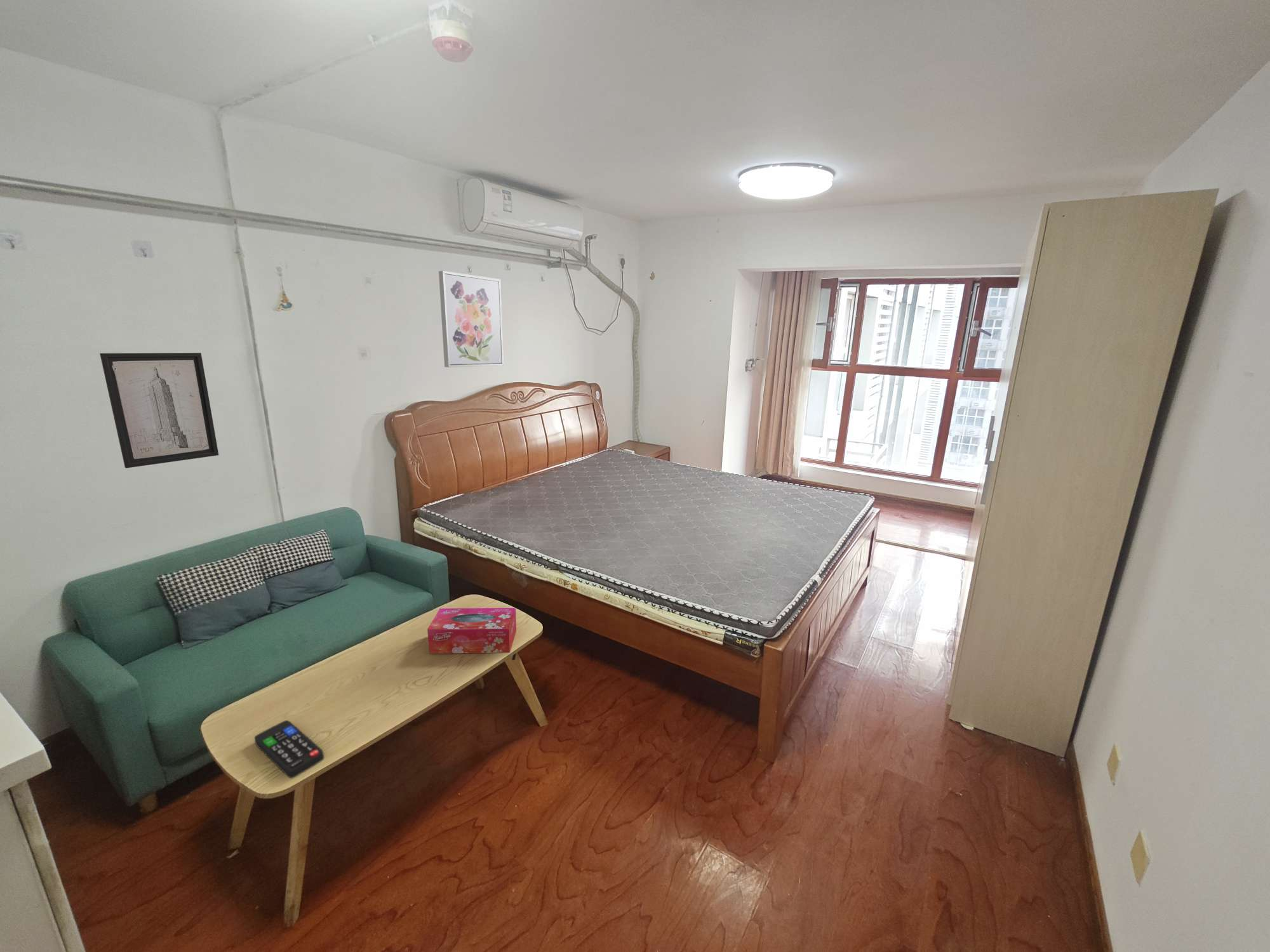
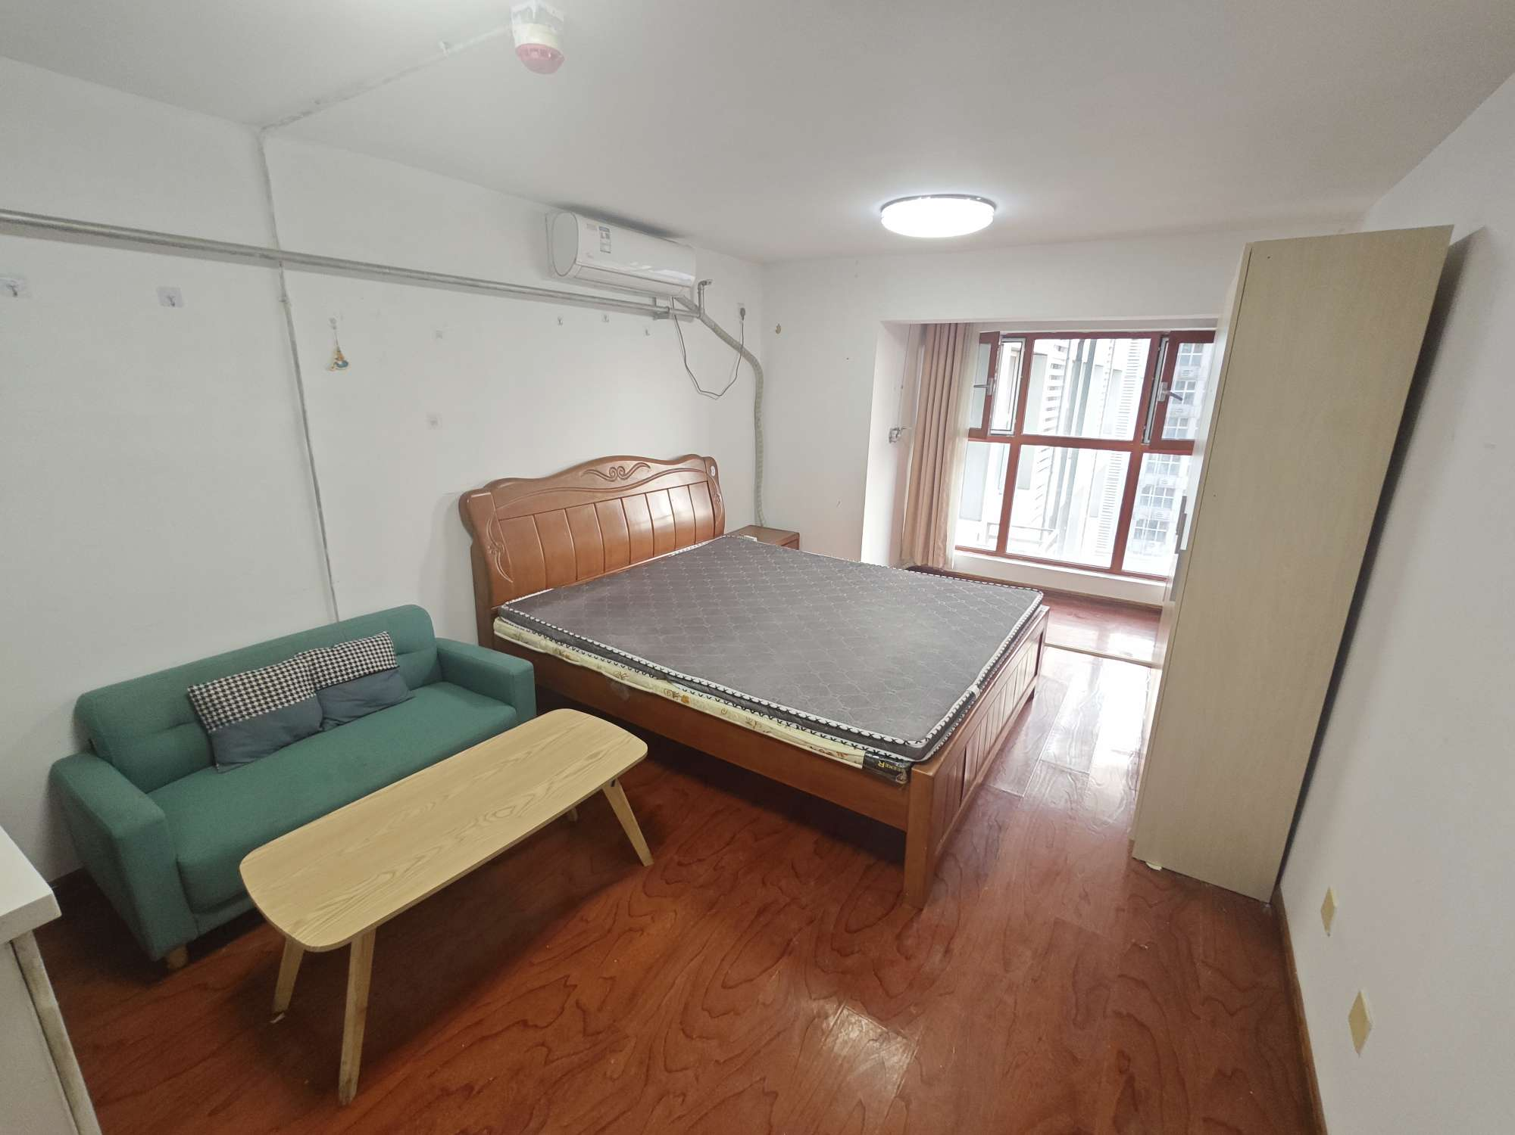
- wall art [99,352,219,469]
- tissue box [427,607,517,654]
- remote control [254,720,324,779]
- wall art [438,270,504,368]
